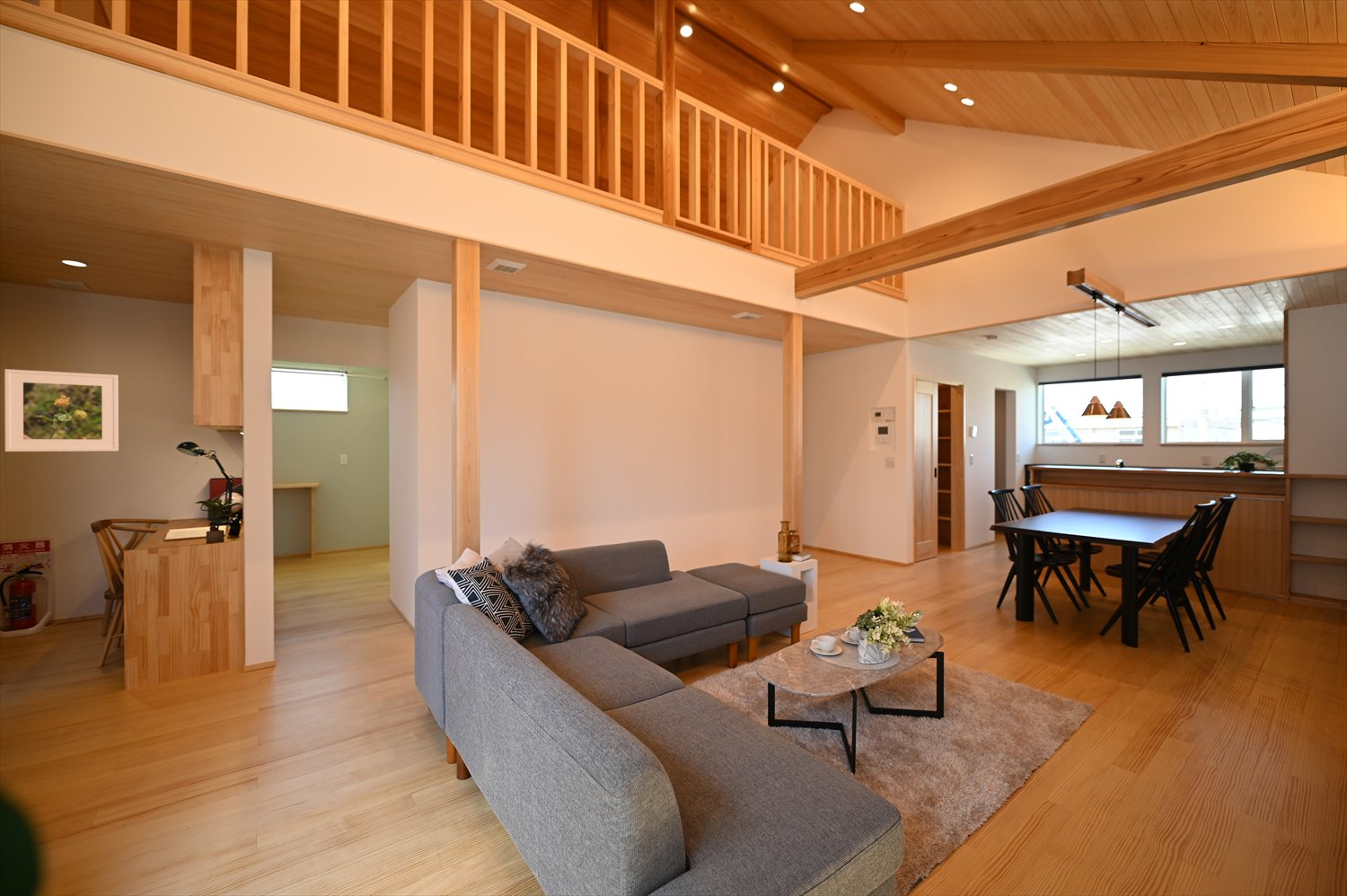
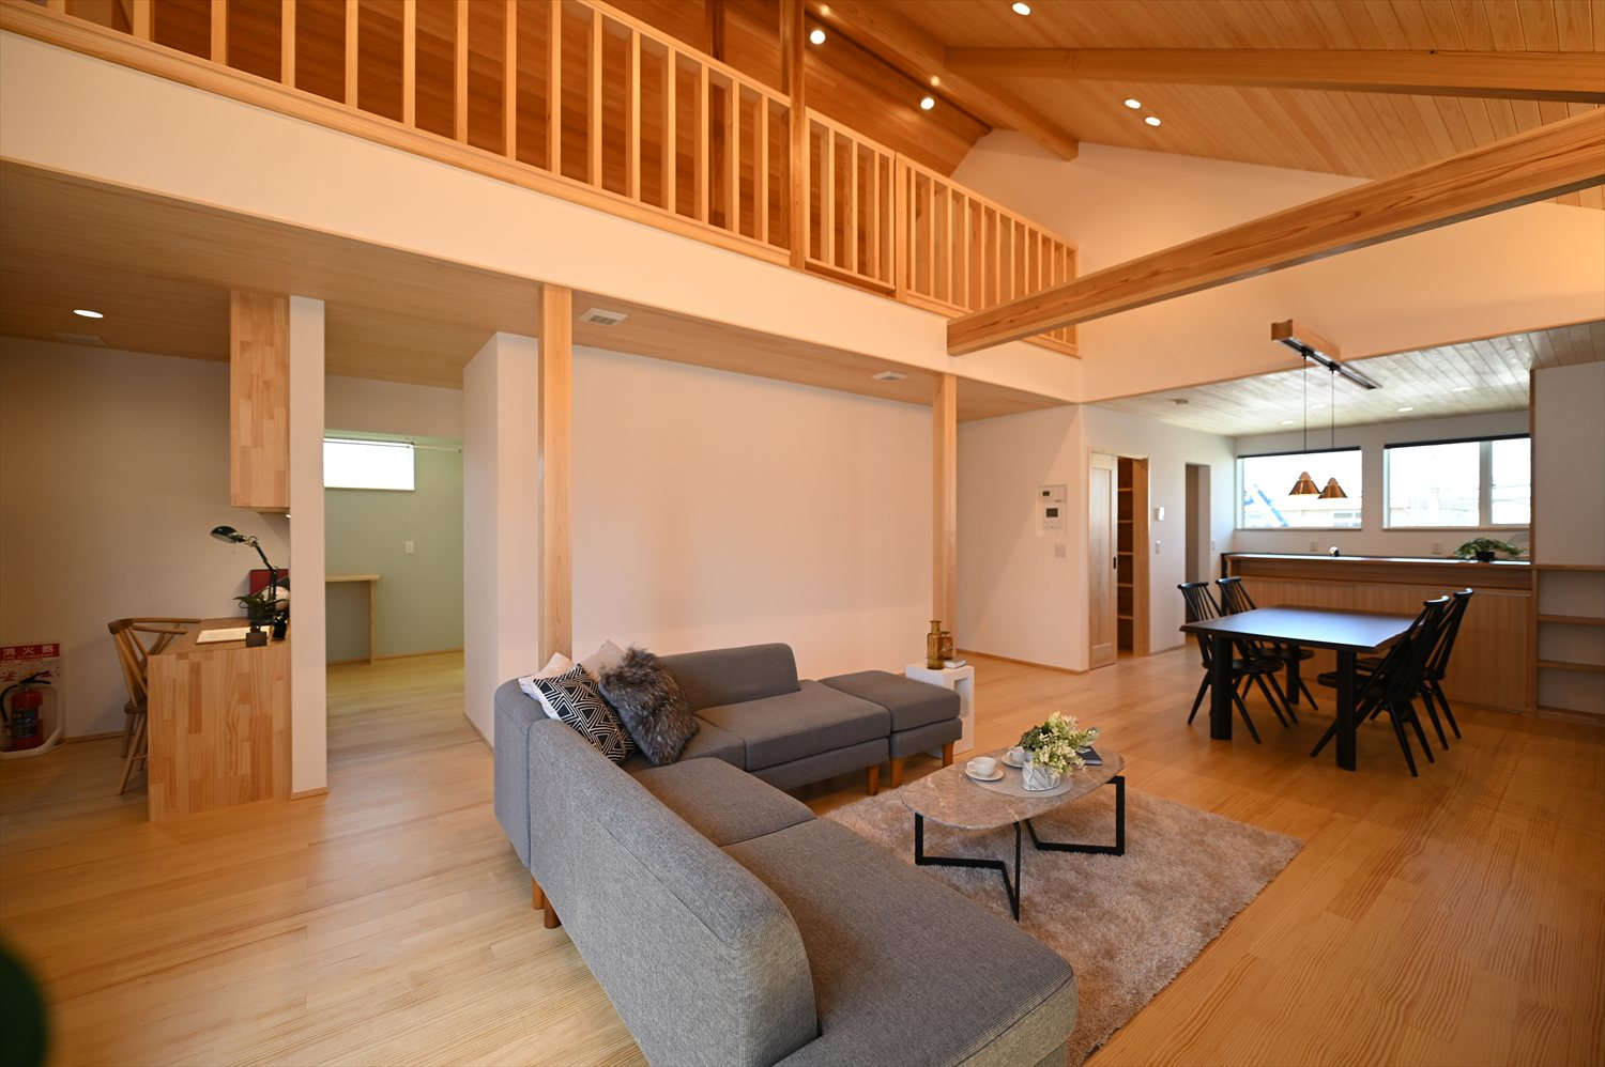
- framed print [4,368,119,452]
